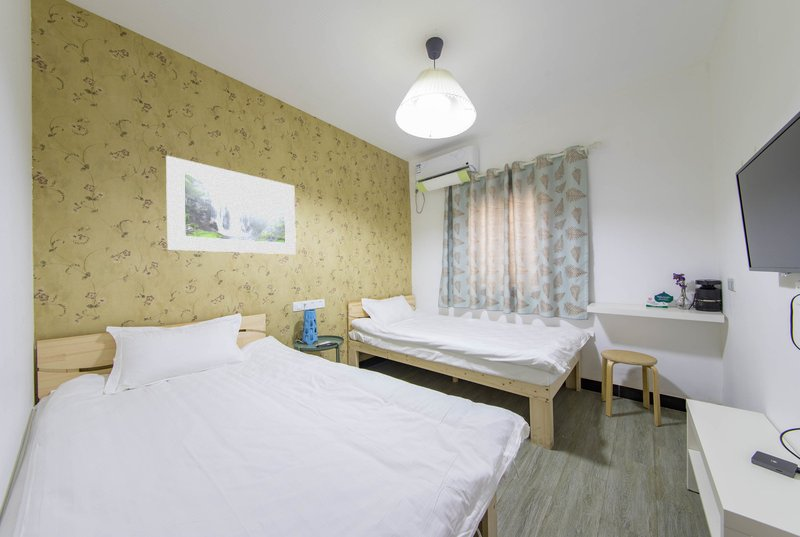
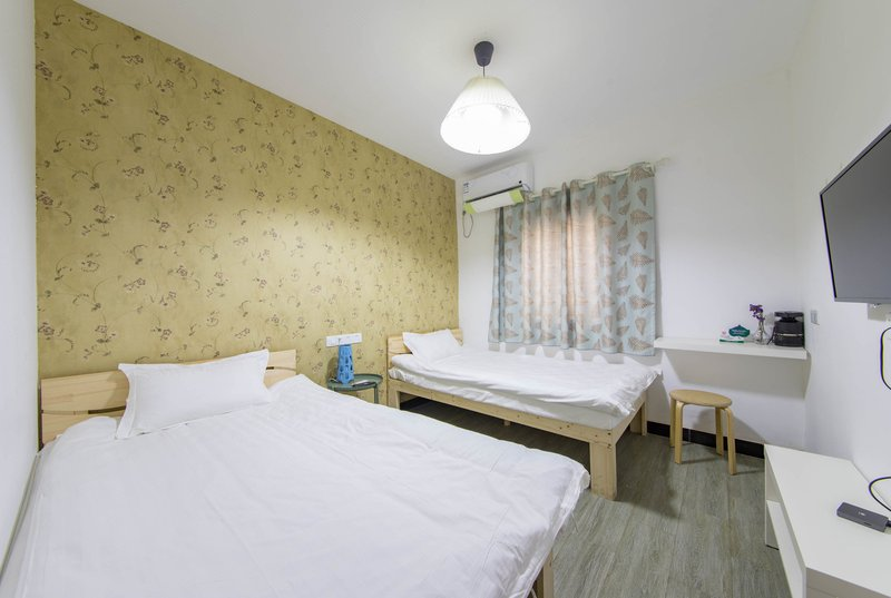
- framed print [165,155,297,255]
